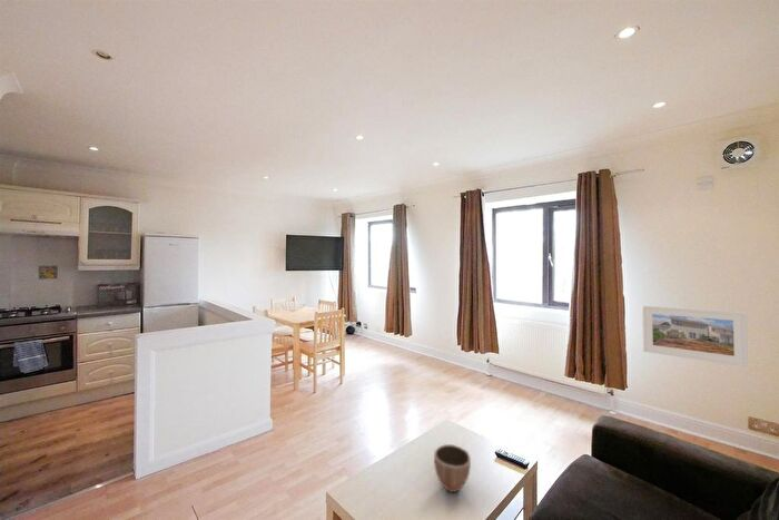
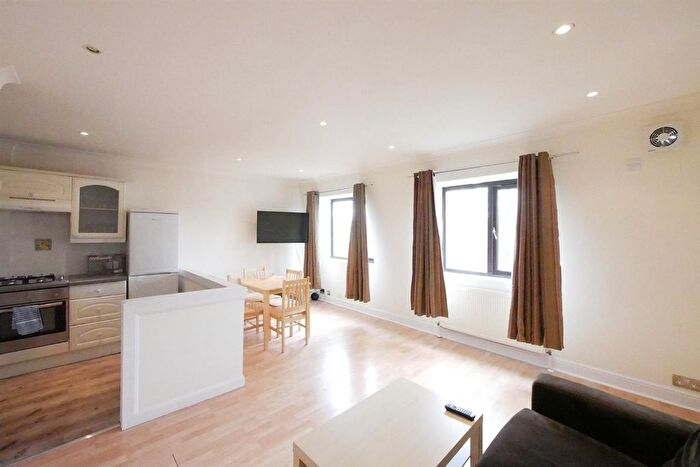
- decorative bowl [433,443,472,493]
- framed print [641,304,749,369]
